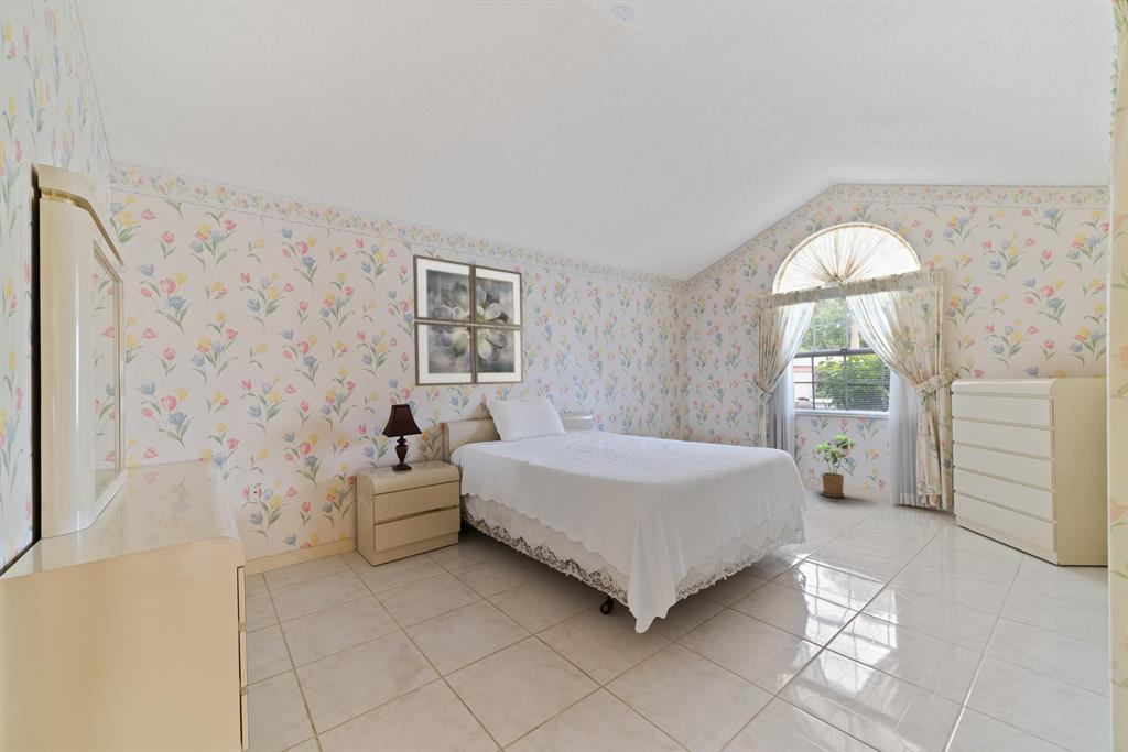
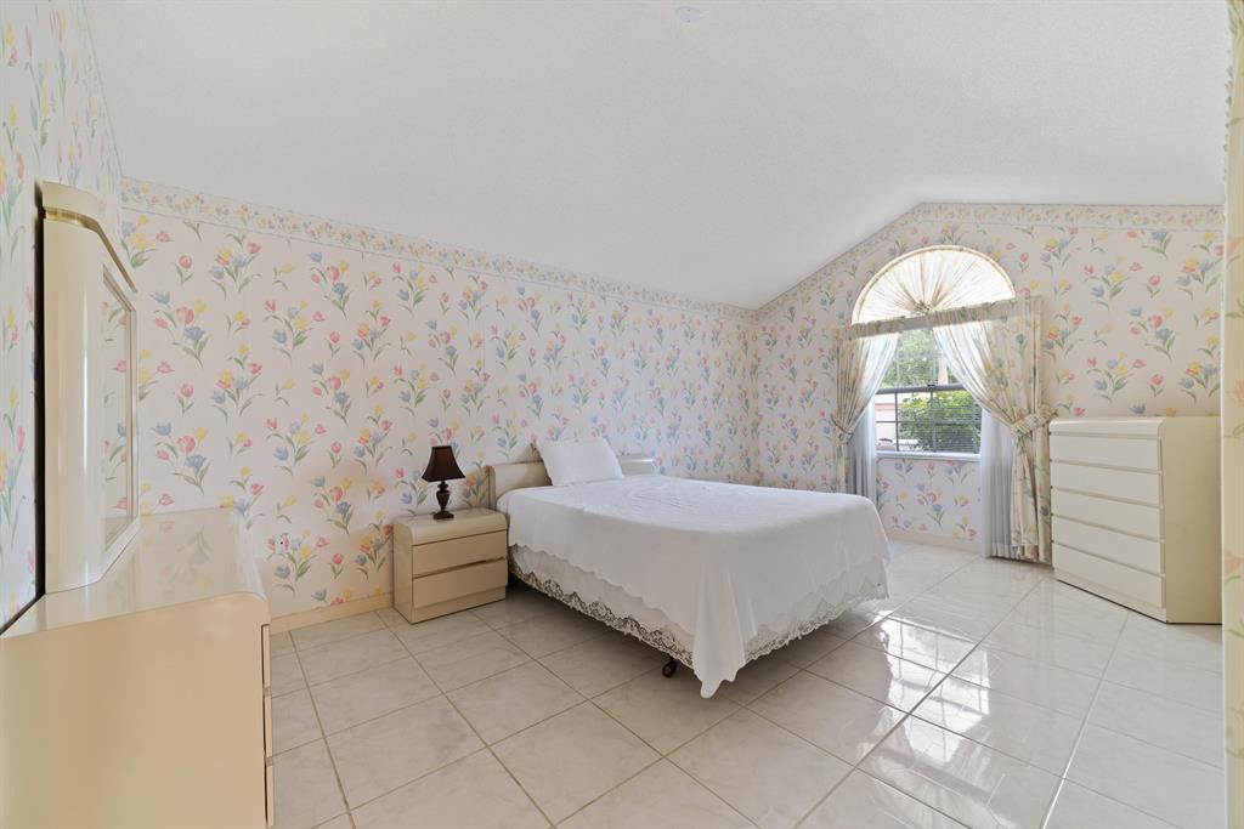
- house plant [816,435,859,499]
- wall art [412,253,525,388]
